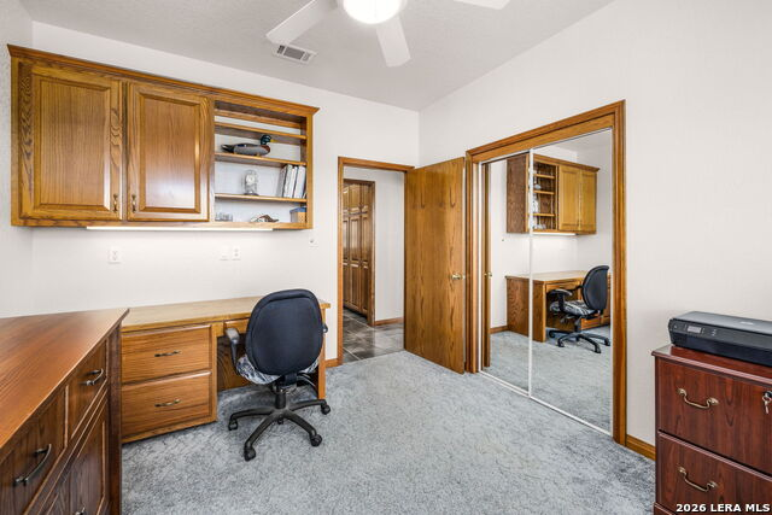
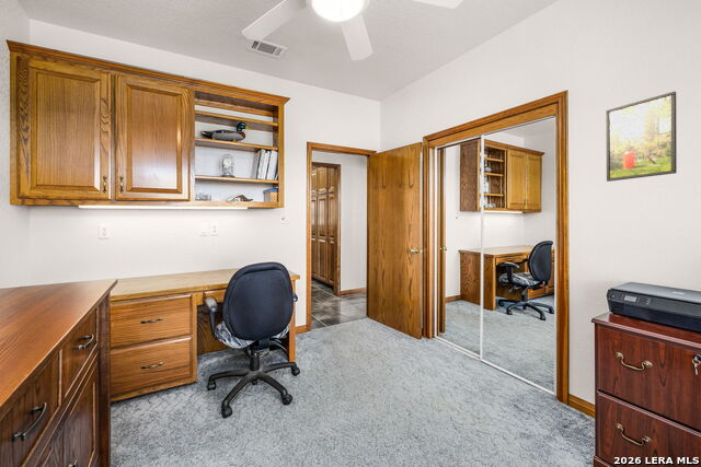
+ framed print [606,91,678,183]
